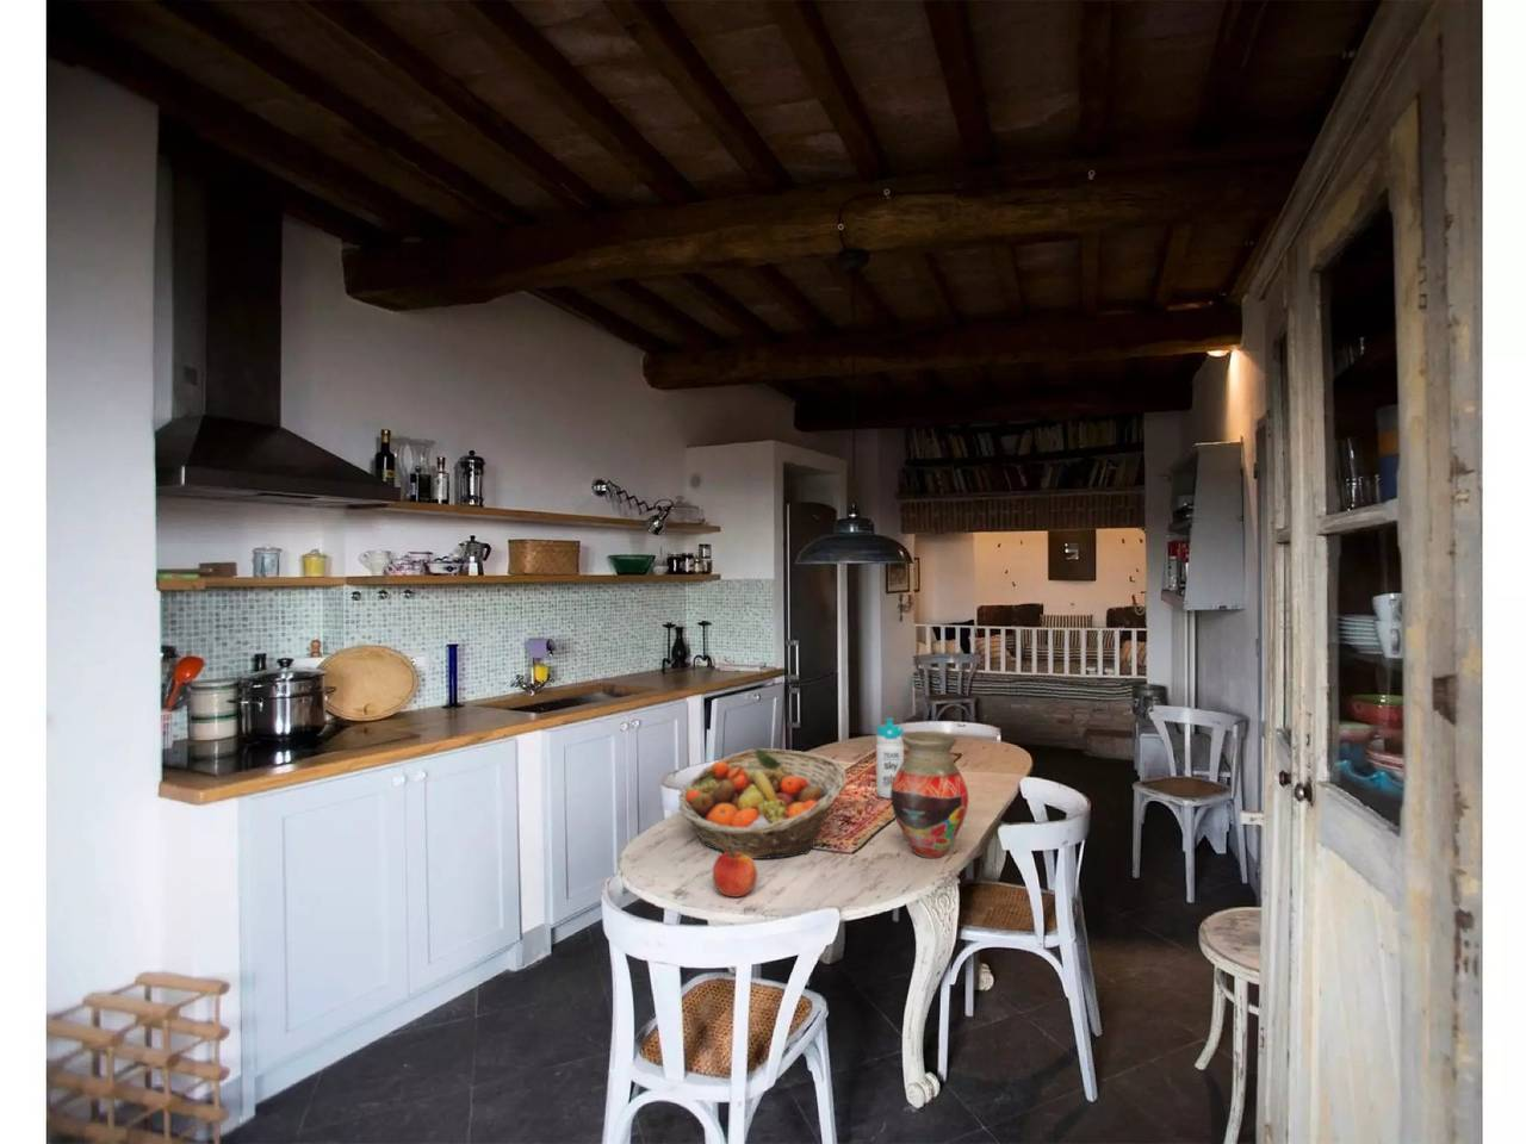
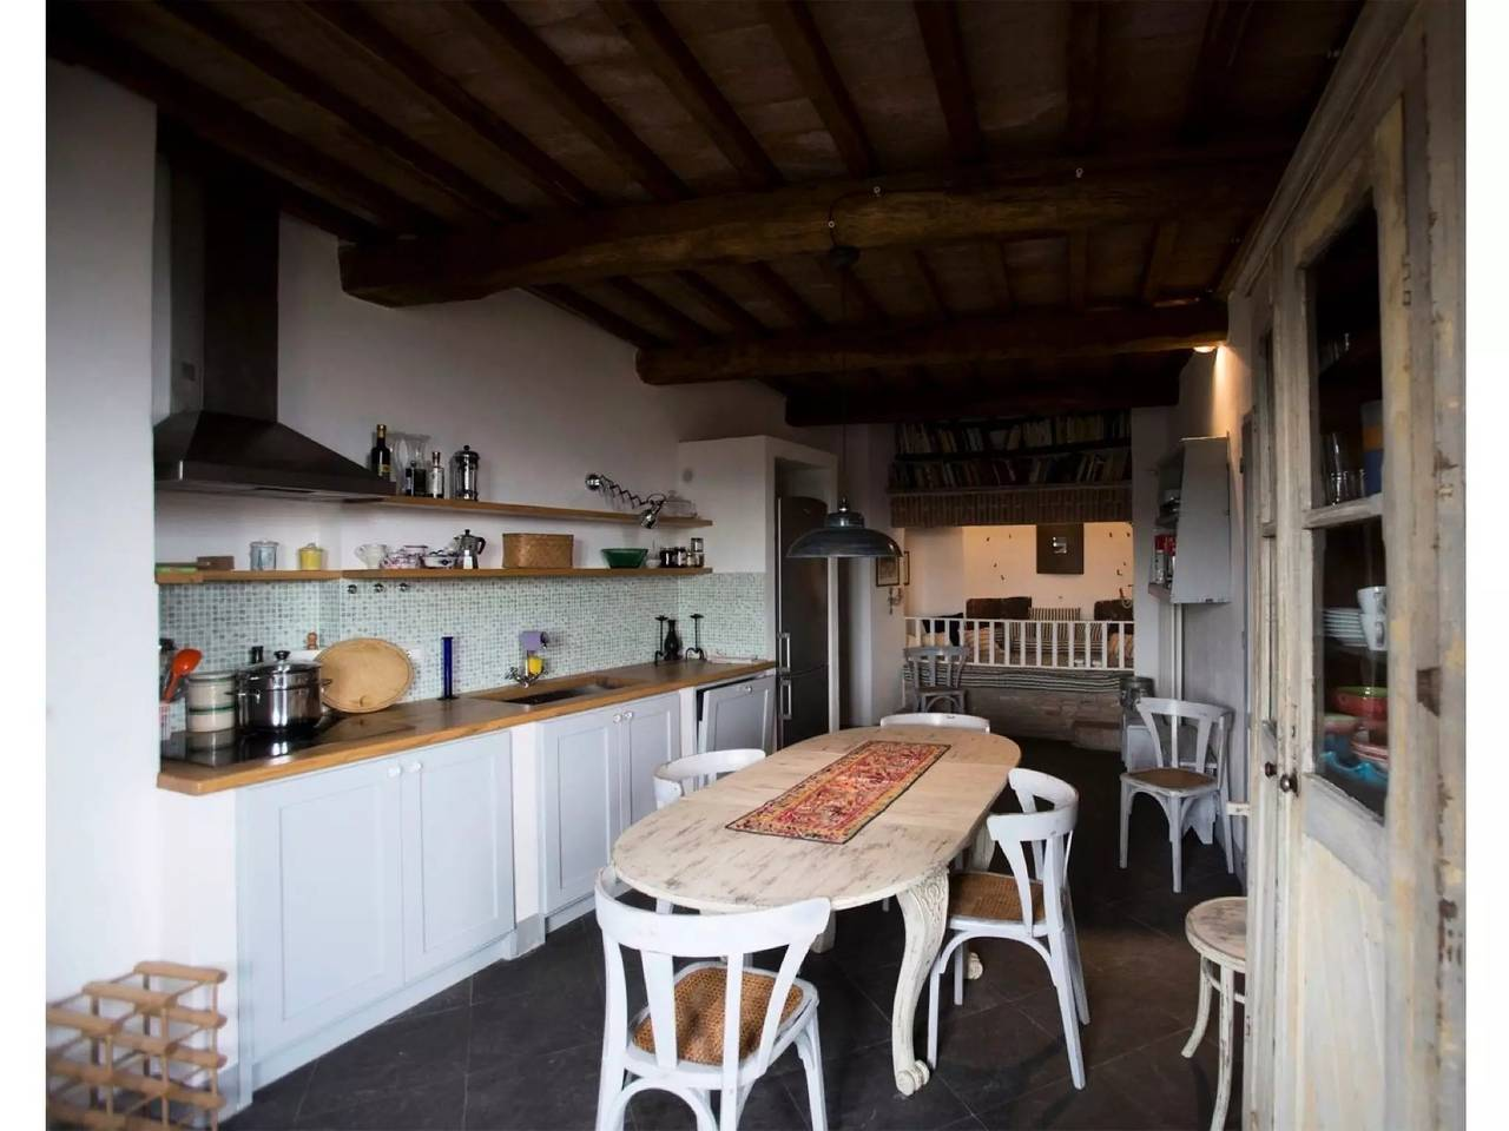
- fruit basket [678,747,847,860]
- apple [711,851,758,899]
- vase [889,731,971,859]
- water bottle [875,717,905,799]
